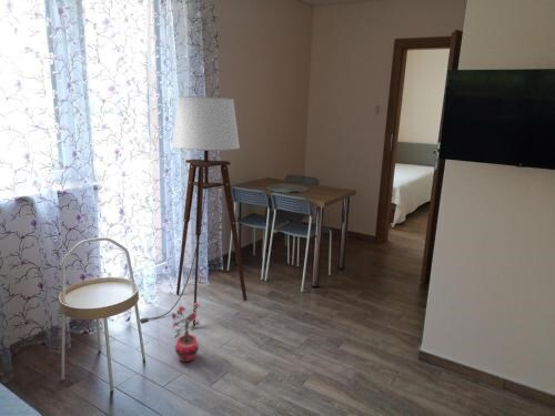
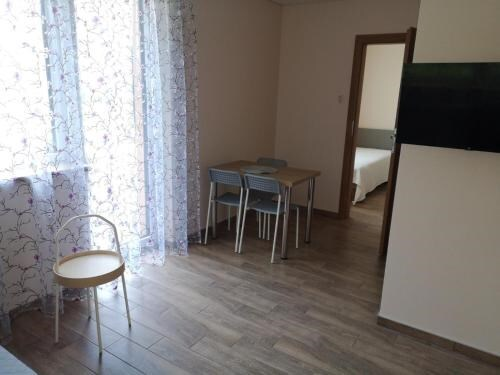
- floor lamp [139,95,248,326]
- potted plant [171,302,201,364]
